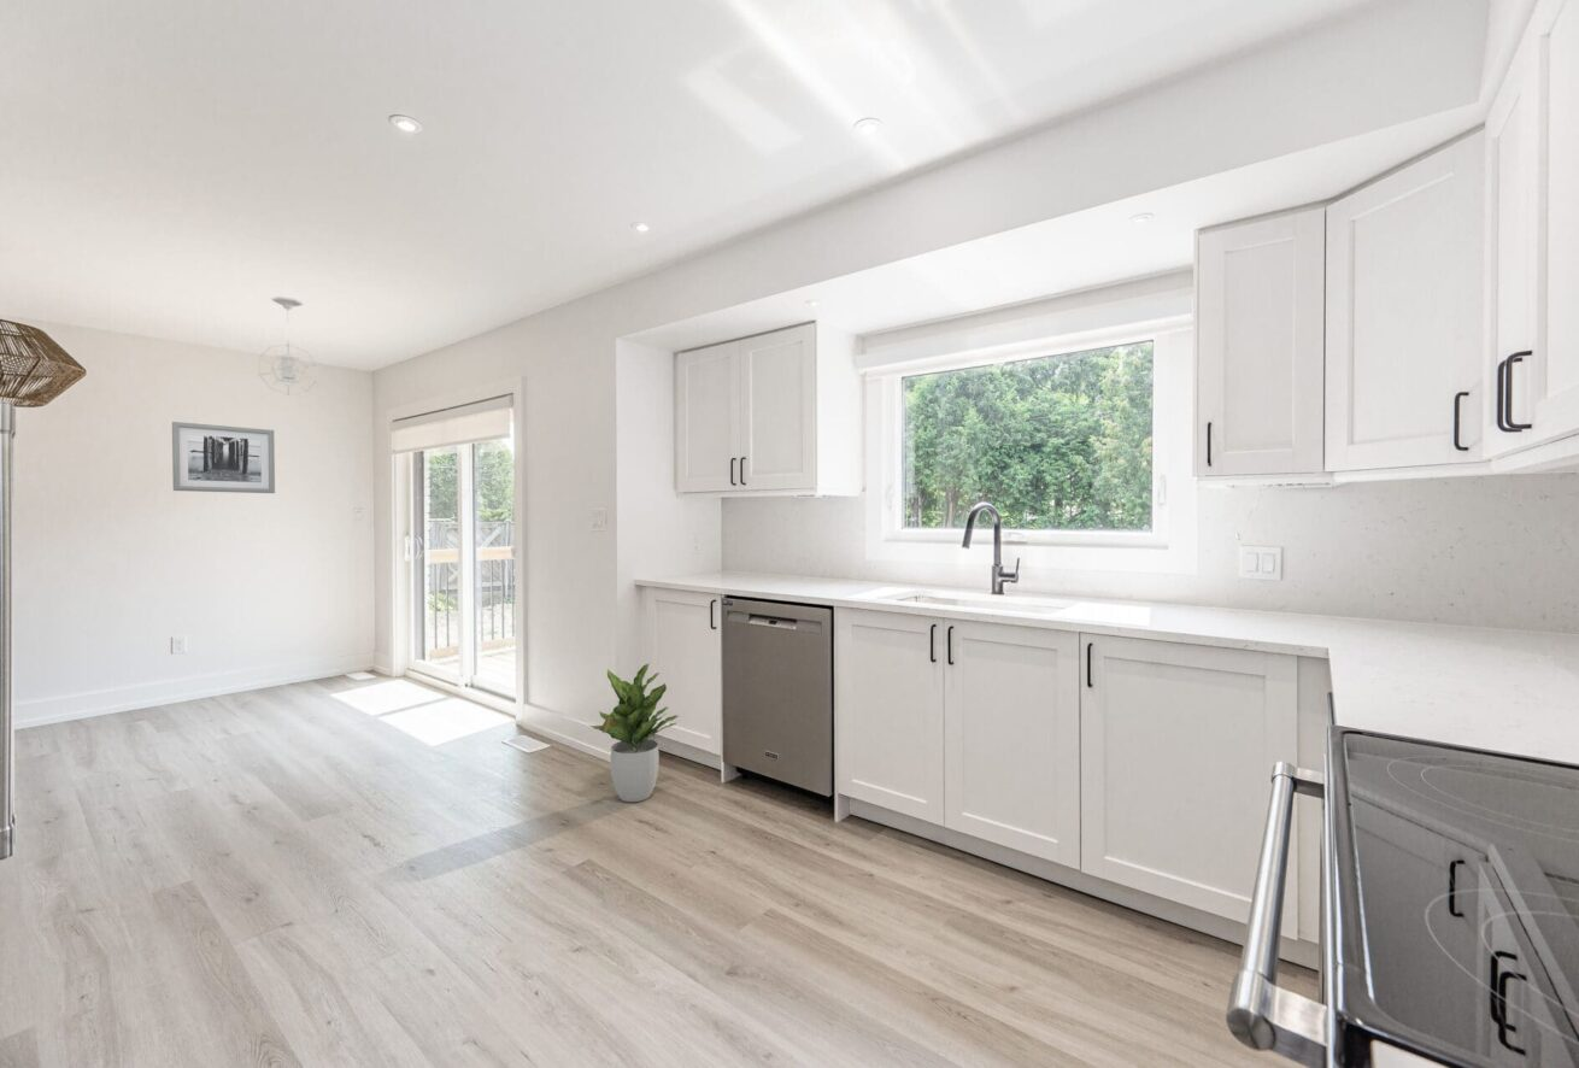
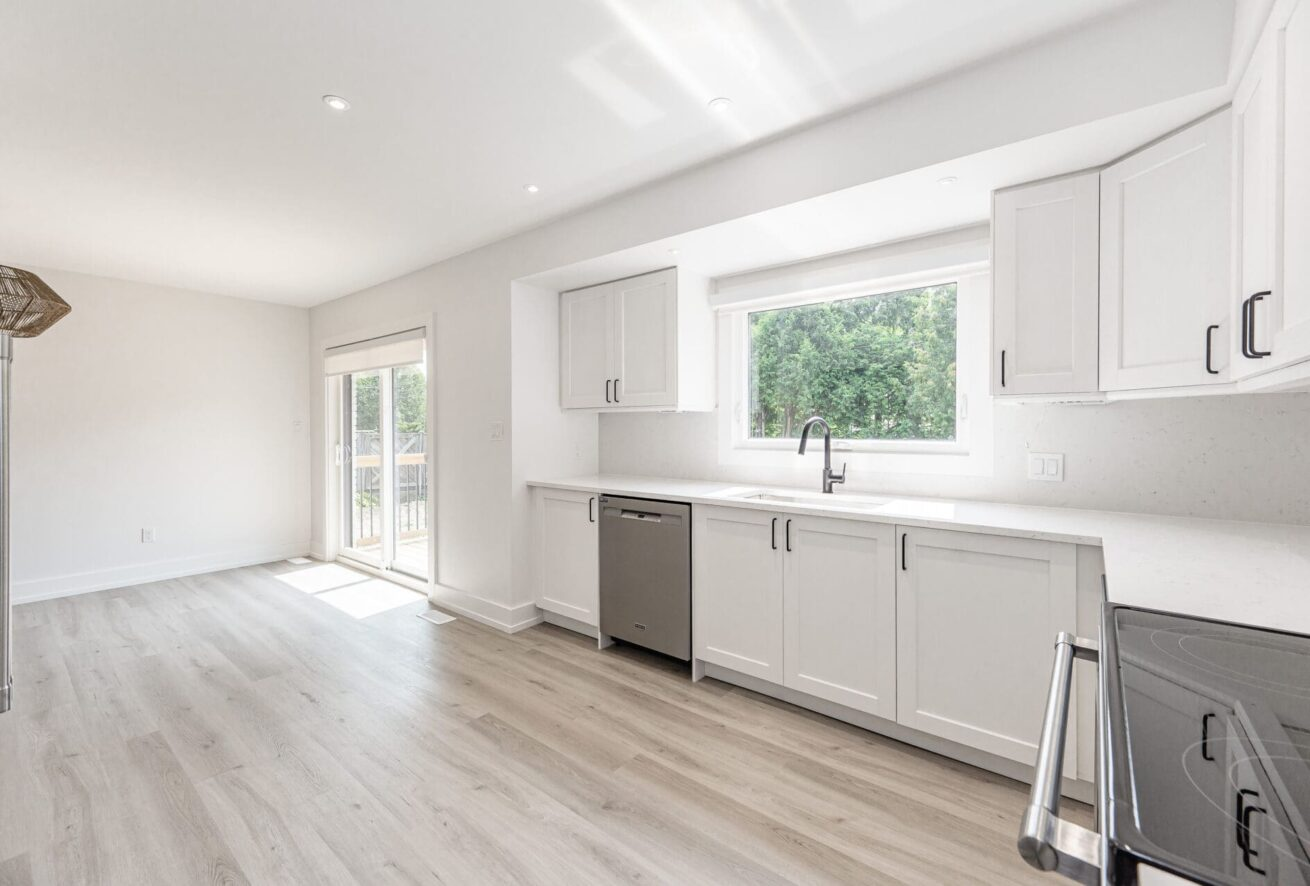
- pendant light [257,295,318,397]
- wall art [171,421,276,494]
- potted plant [588,663,680,803]
